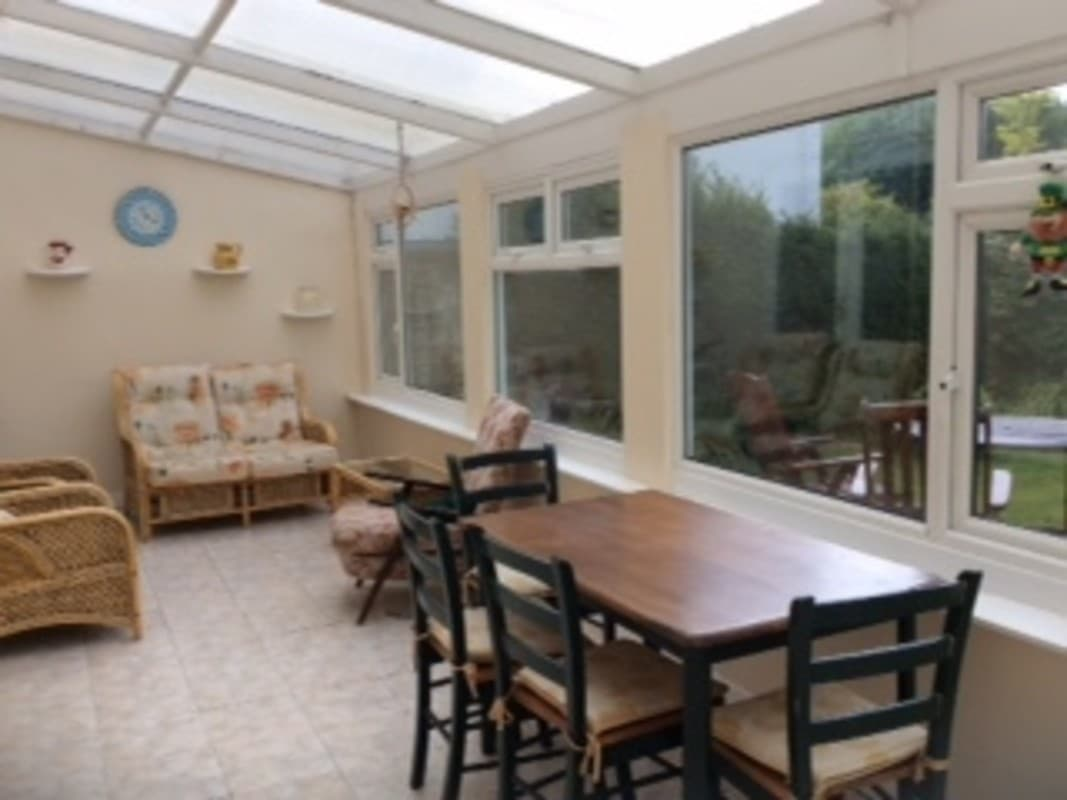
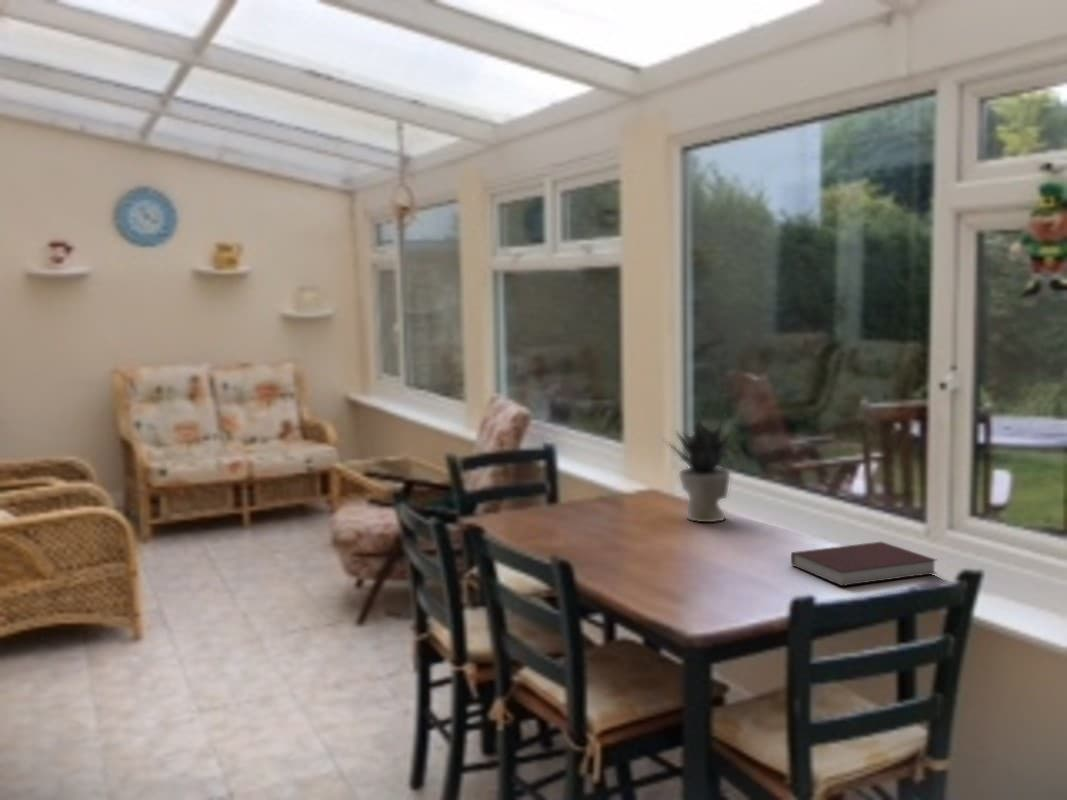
+ notebook [790,541,938,587]
+ potted plant [661,410,737,523]
